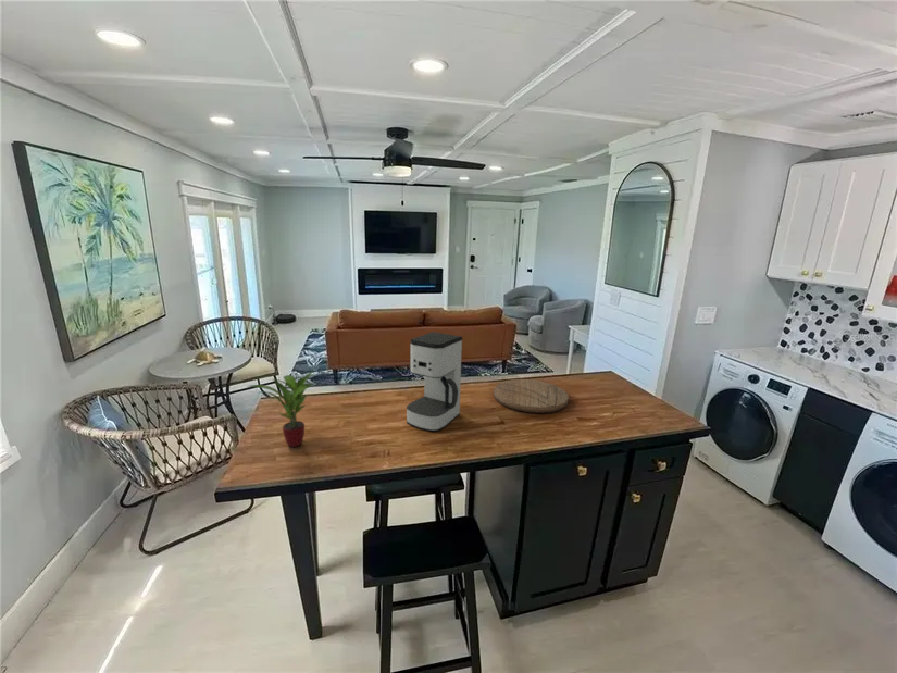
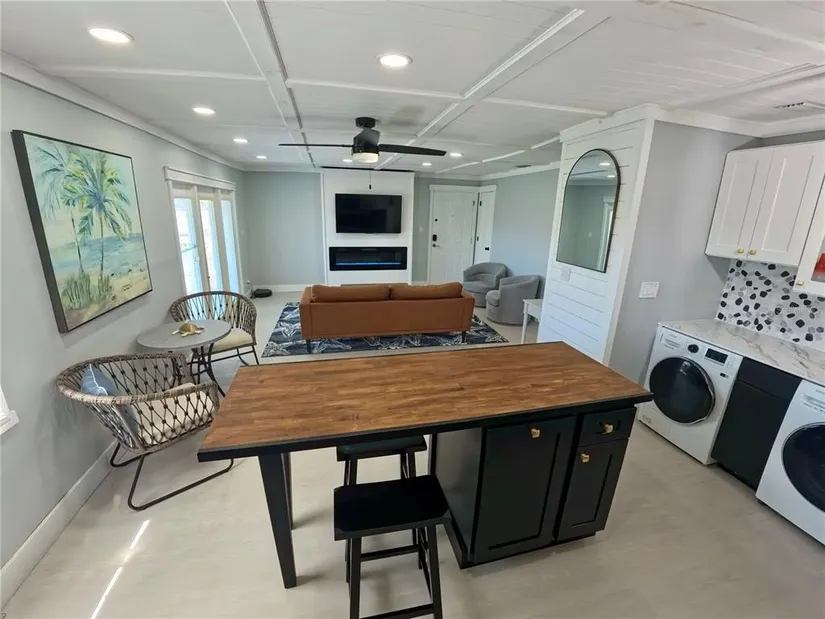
- cutting board [493,378,570,414]
- coffee maker [406,331,464,433]
- potted plant [246,367,316,448]
